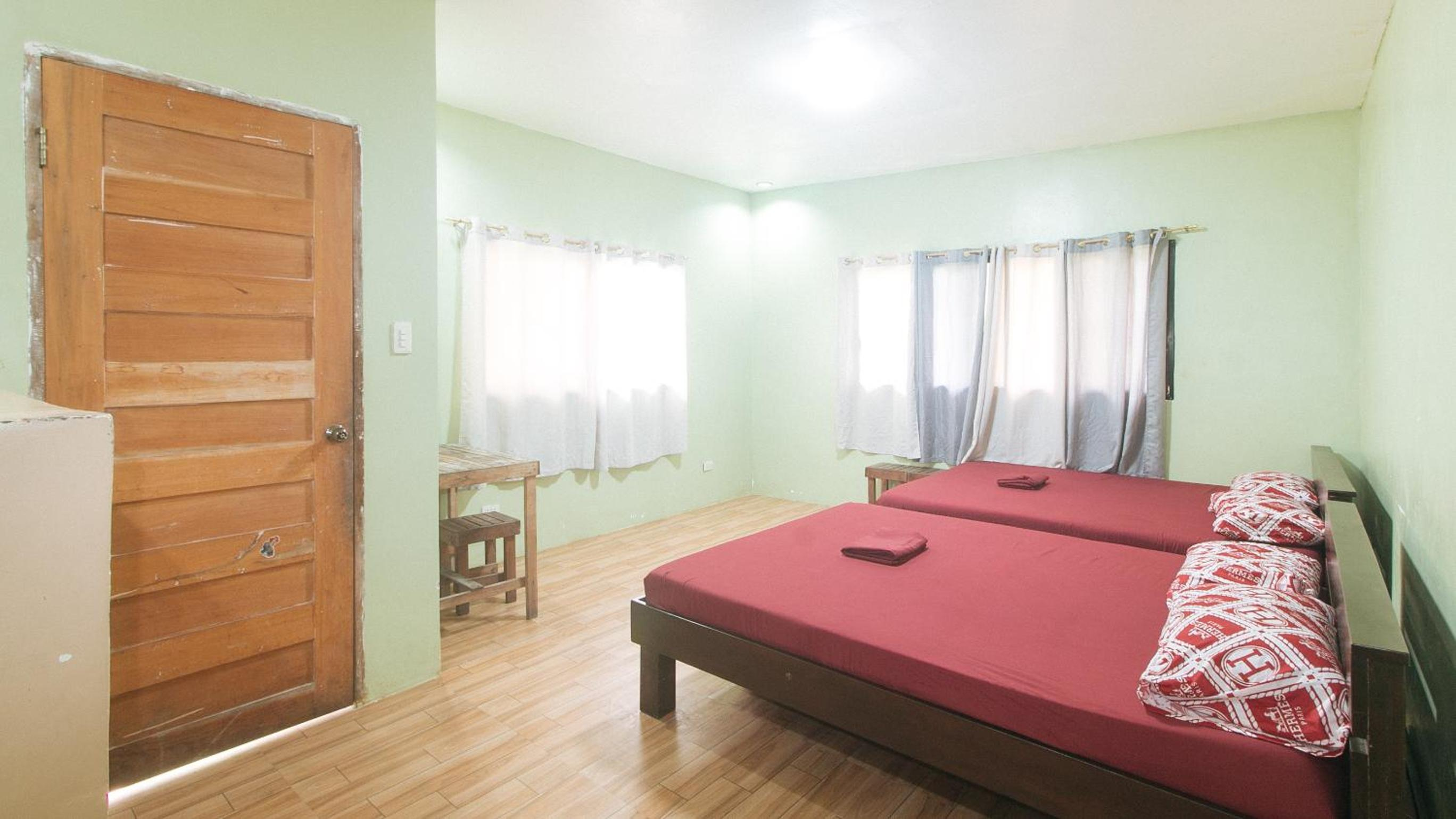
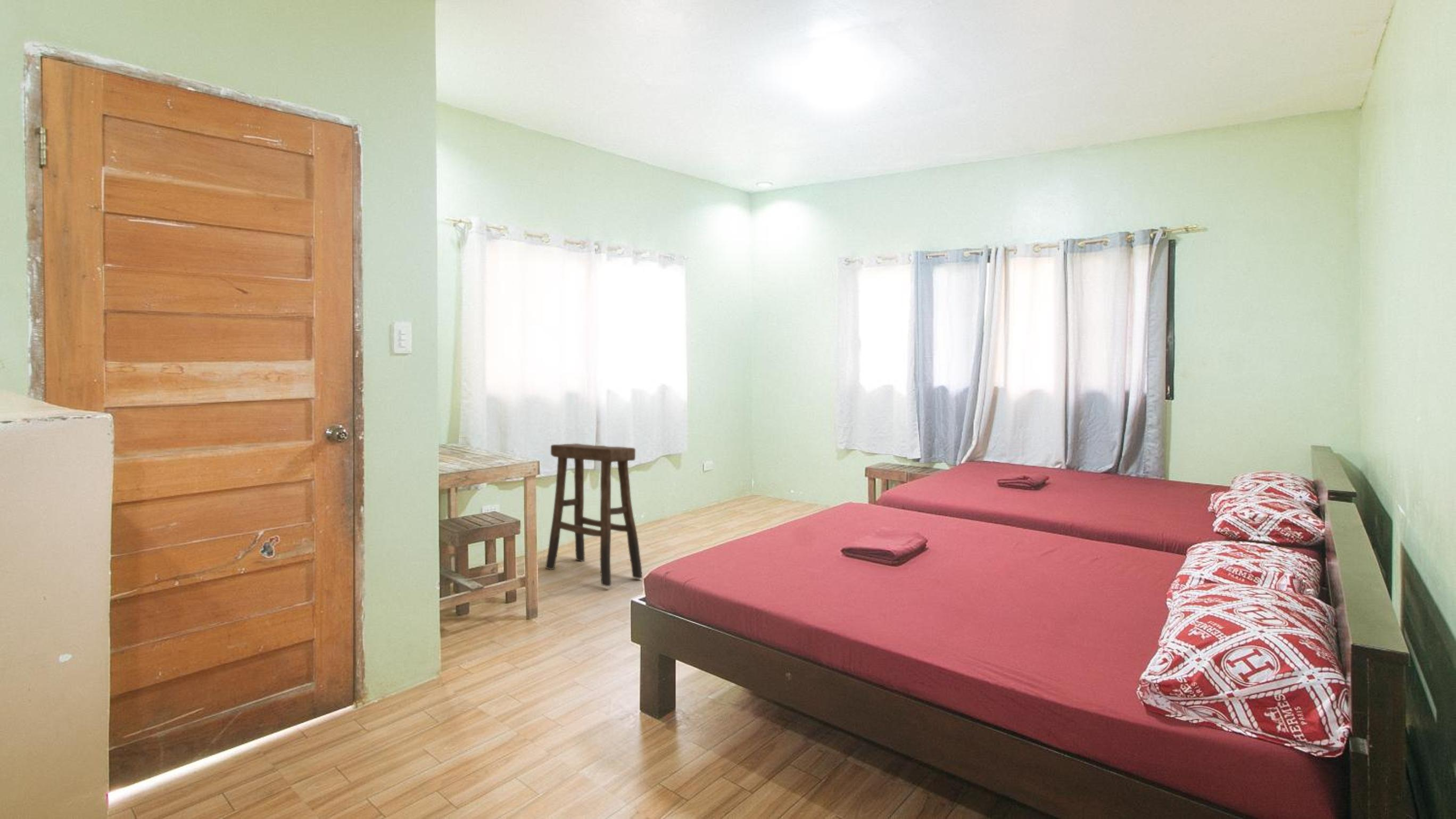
+ stool [545,443,643,587]
